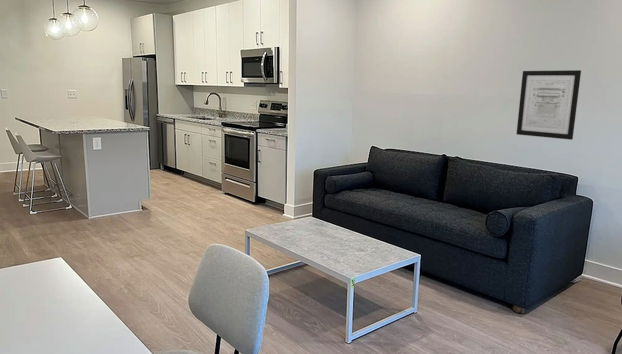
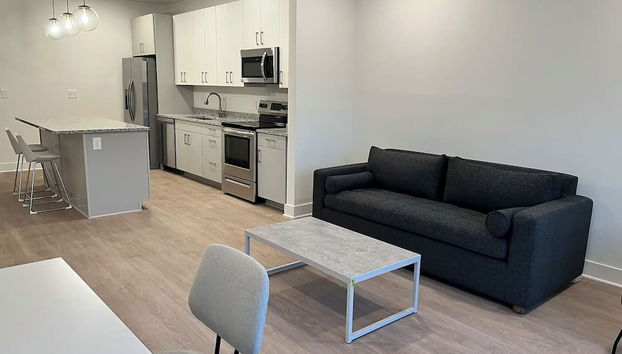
- wall art [516,69,582,141]
